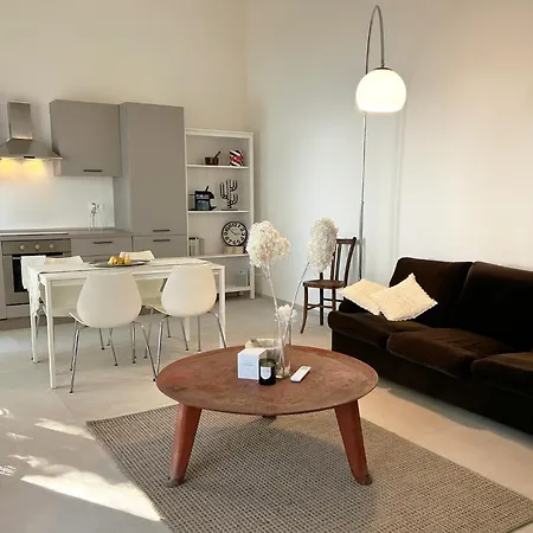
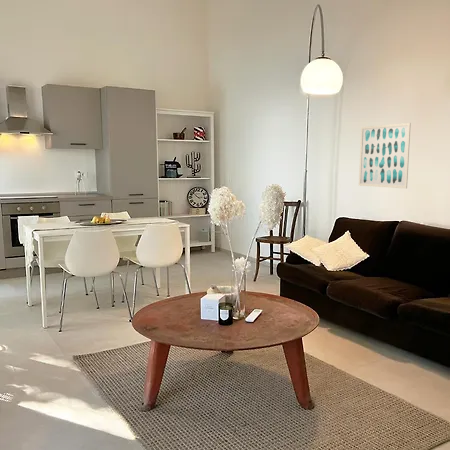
+ wall art [358,122,412,189]
